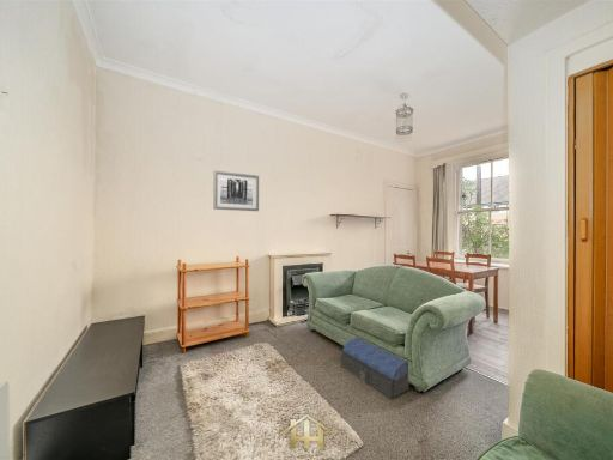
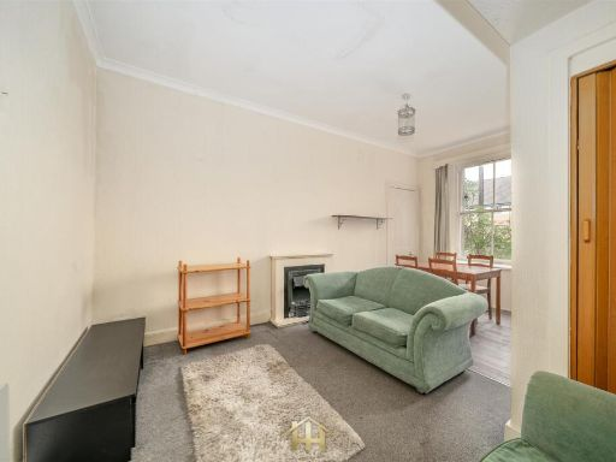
- wall art [212,169,260,212]
- architectural model [340,335,411,400]
